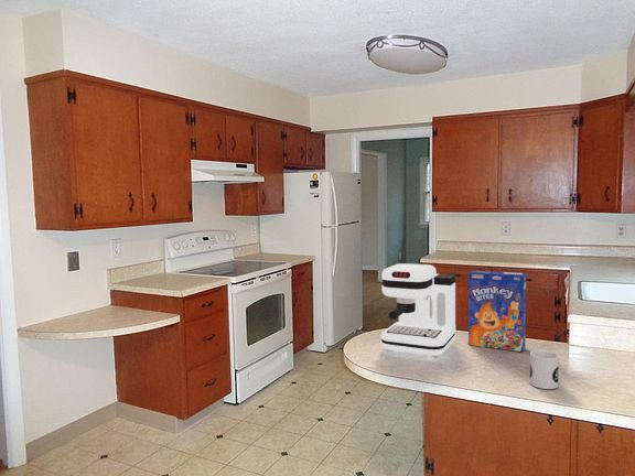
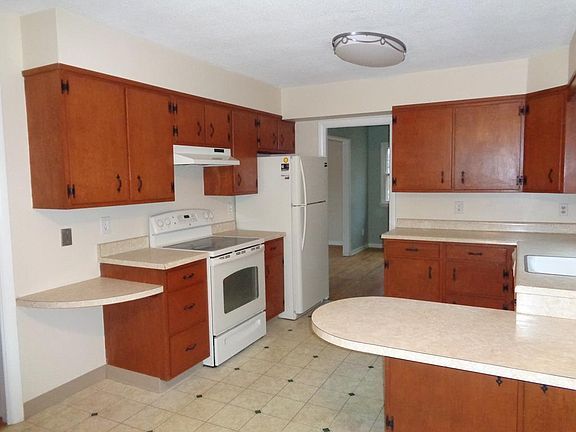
- cereal box [467,270,527,353]
- mug [529,349,560,390]
- coffee maker [379,262,456,357]
